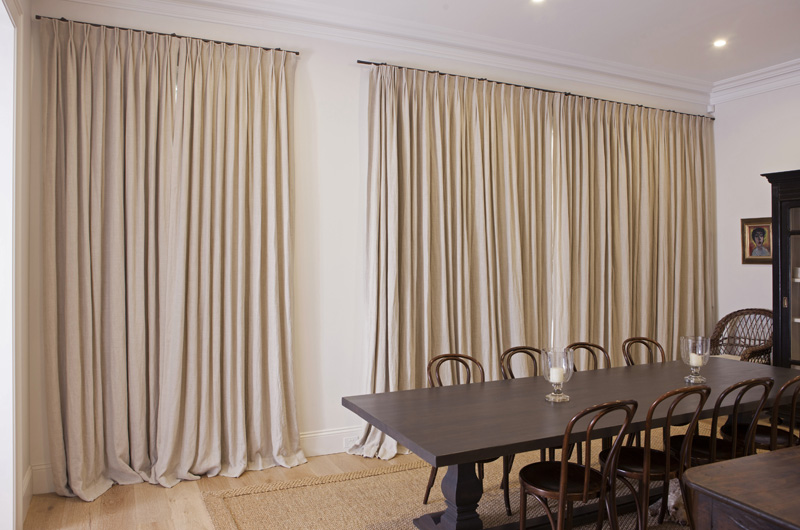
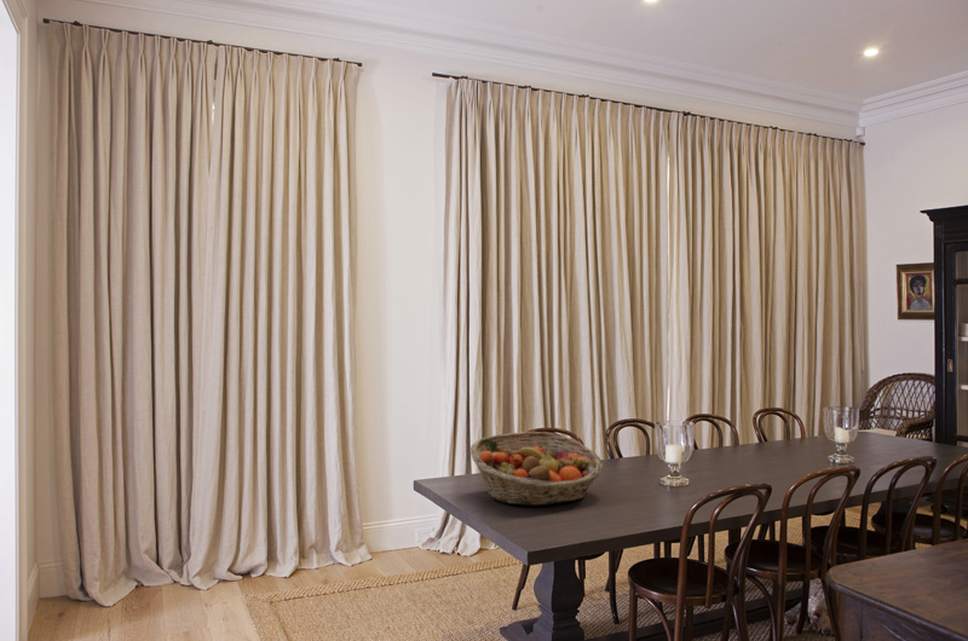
+ fruit basket [469,431,605,507]
